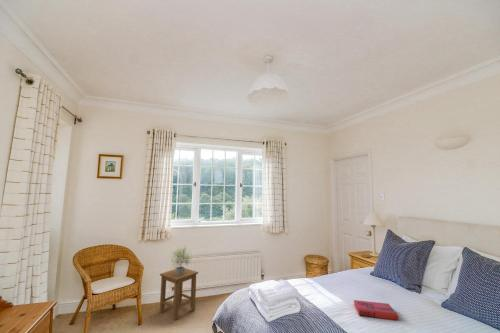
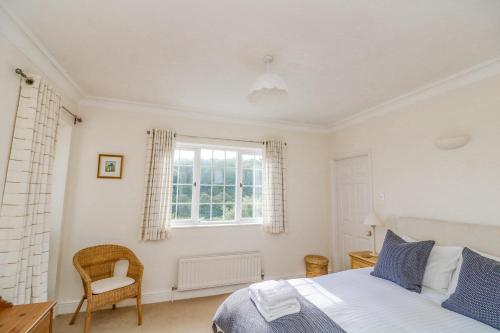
- potted plant [169,244,194,275]
- hardback book [353,299,399,321]
- stool [159,267,199,321]
